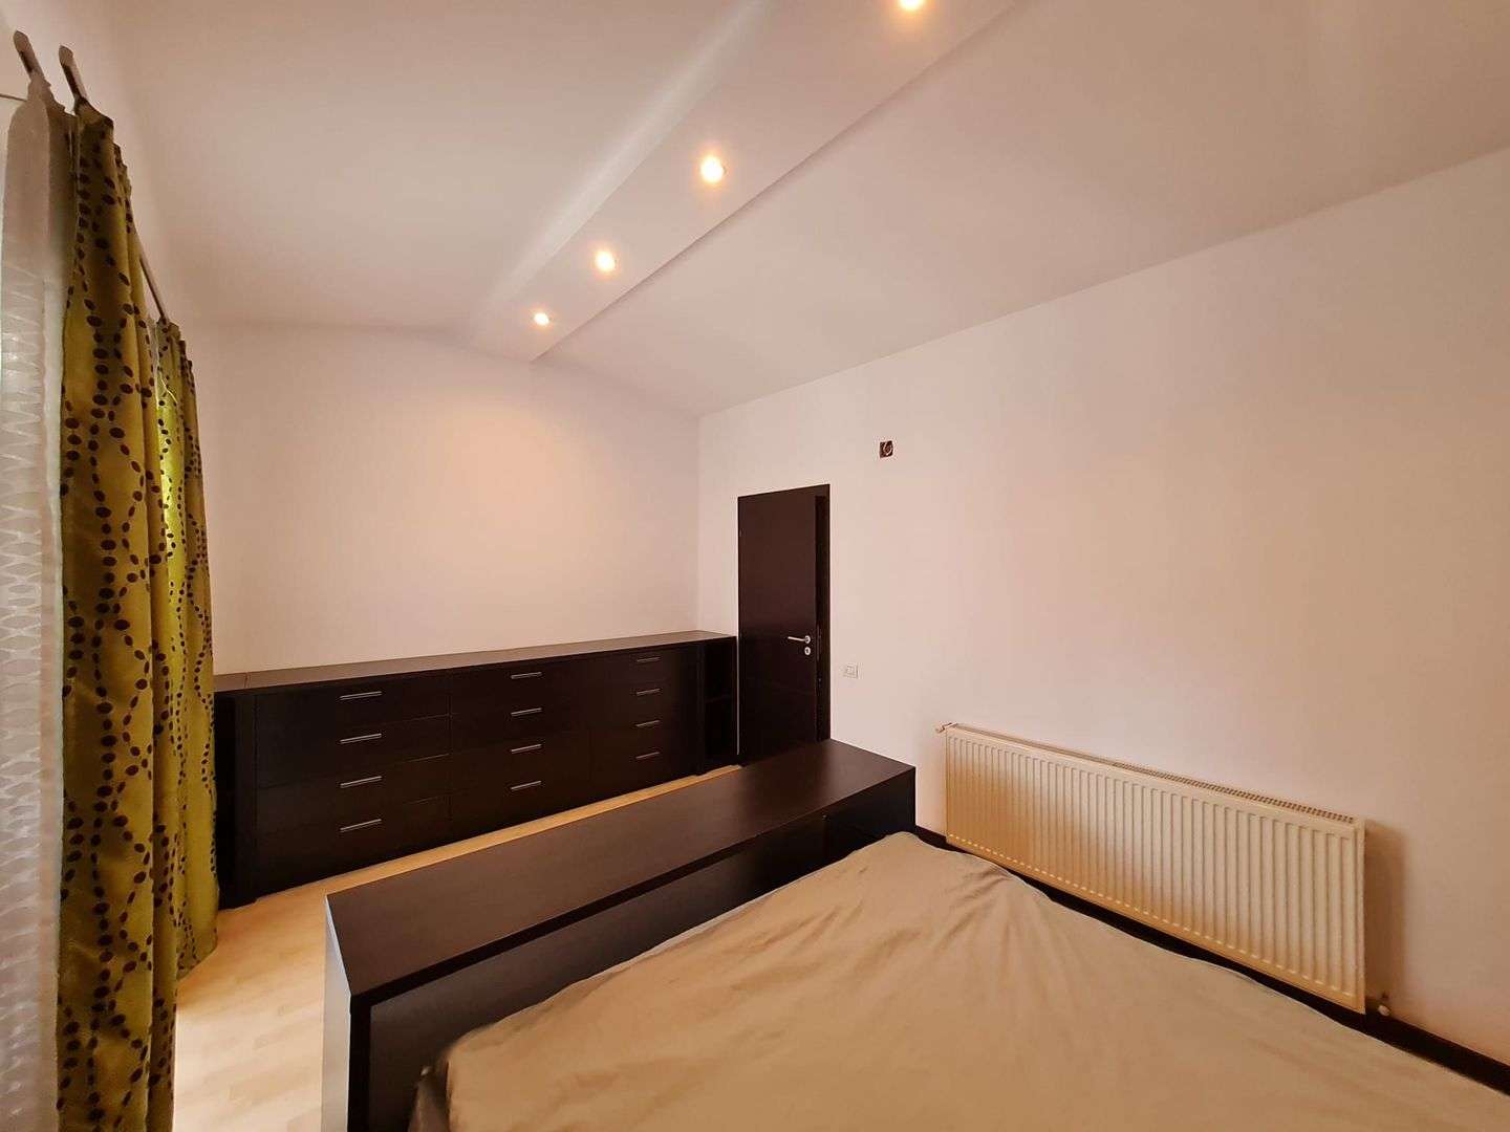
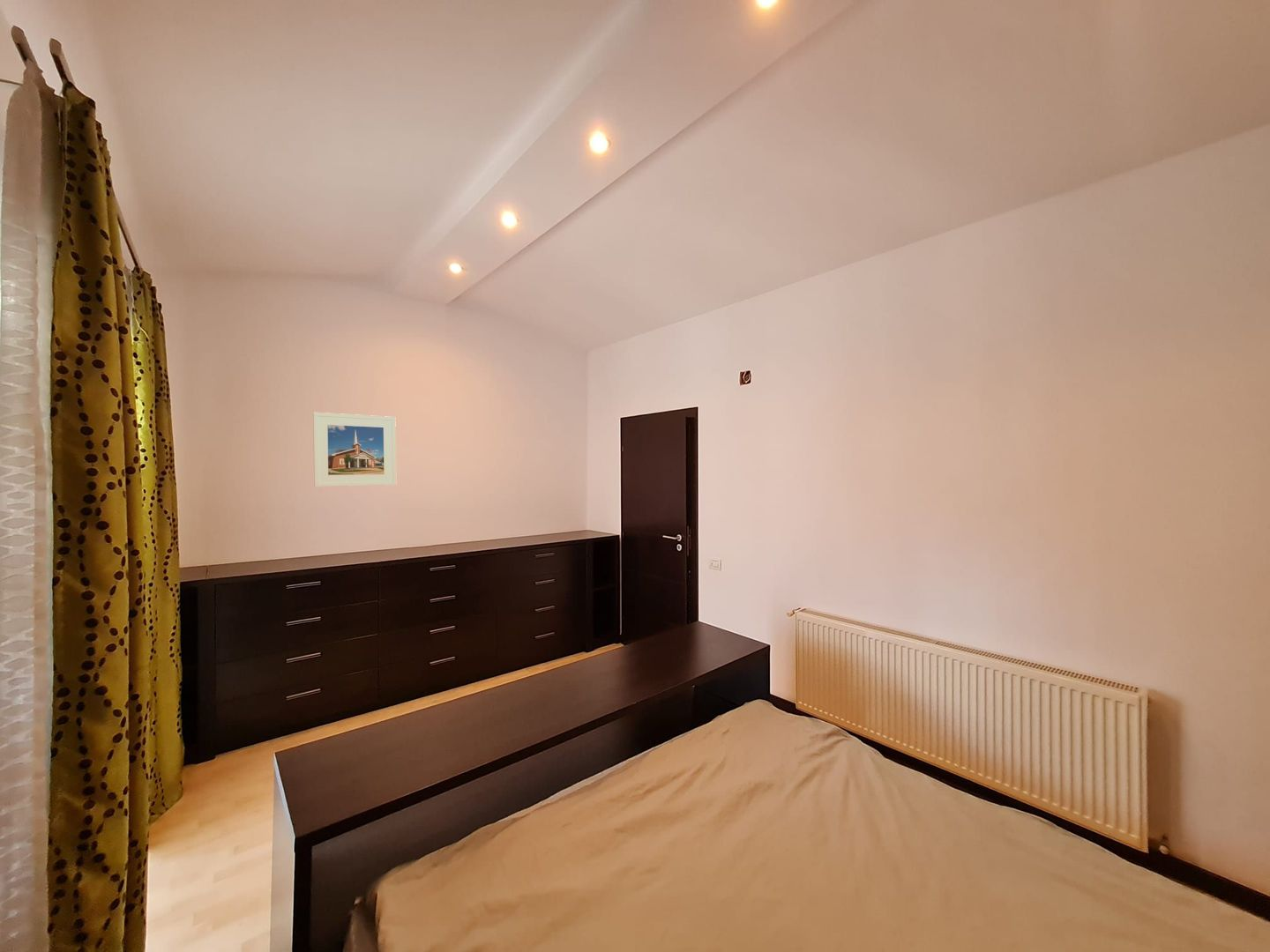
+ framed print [312,412,397,487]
